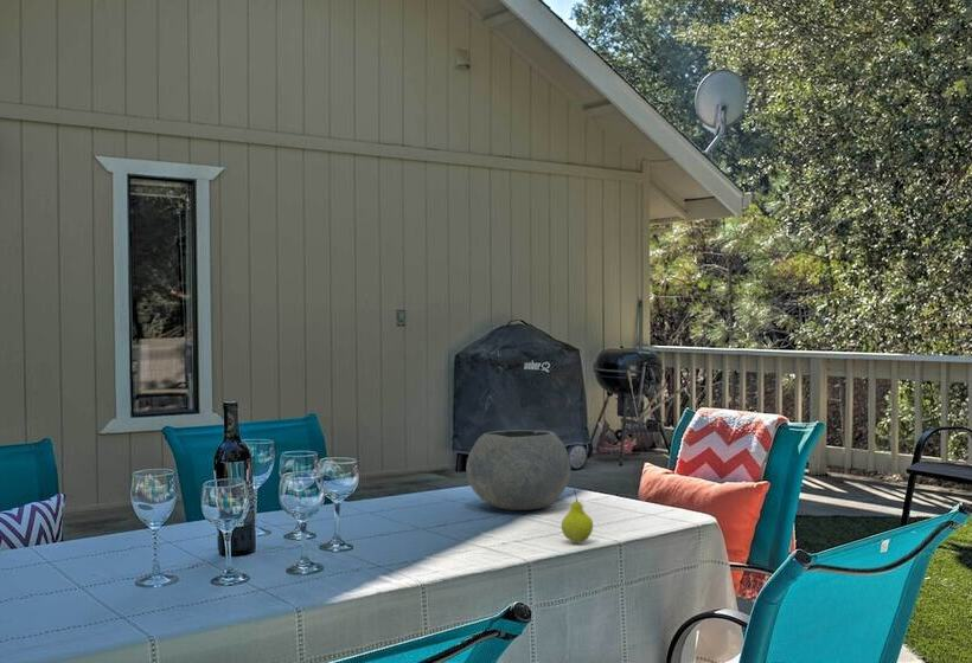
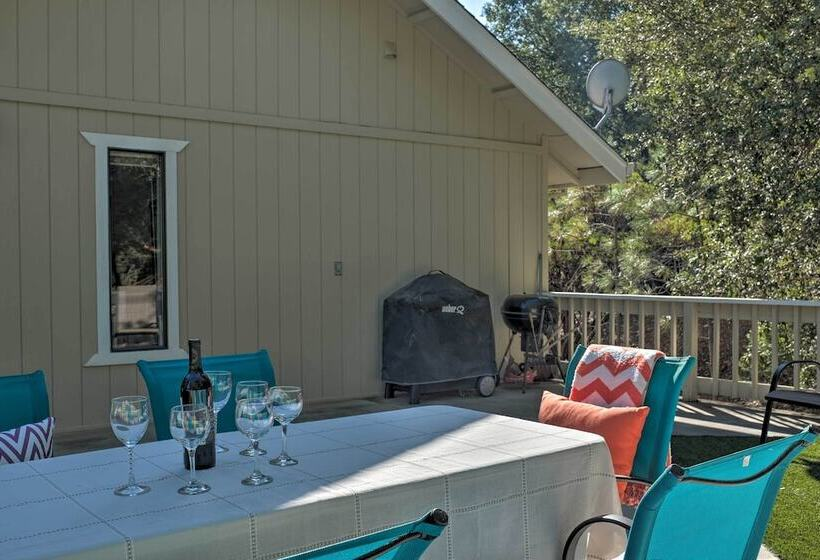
- bowl [465,429,573,511]
- fruit [561,488,594,543]
